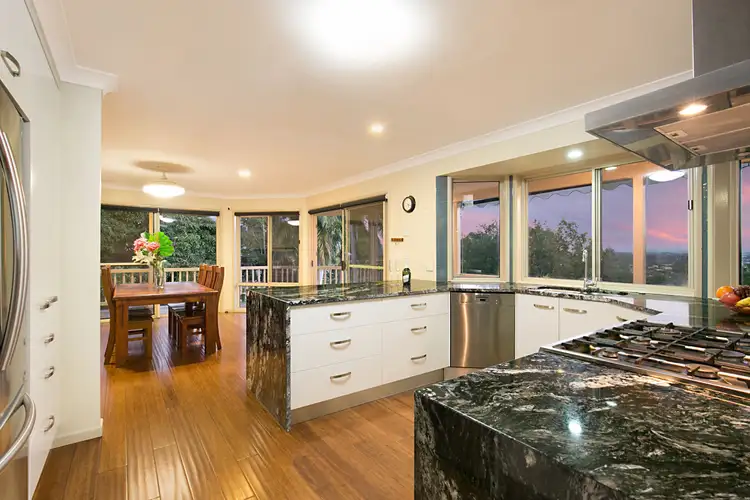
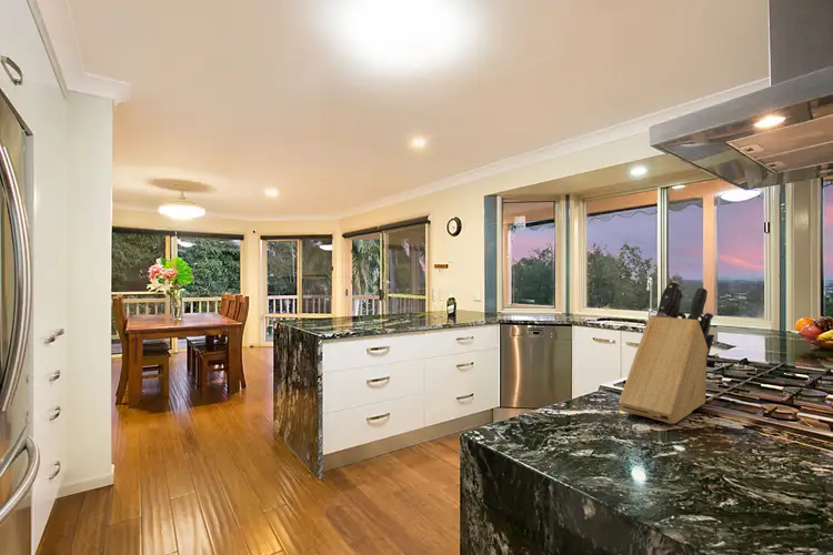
+ knife block [618,280,715,425]
